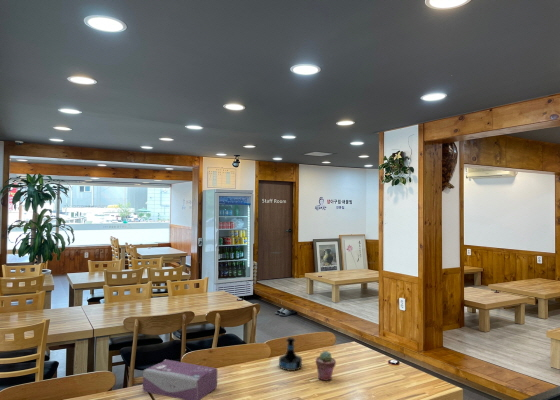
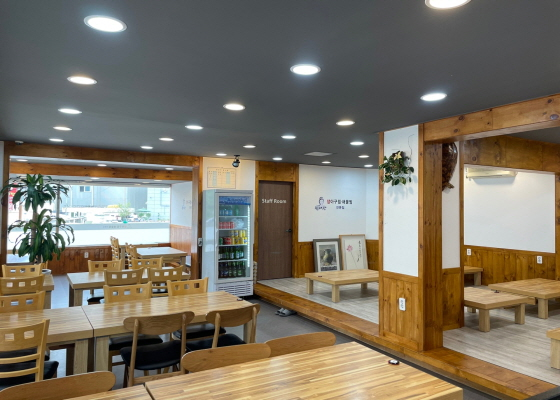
- tissue box [142,359,218,400]
- potted succulent [315,350,337,382]
- tequila bottle [278,336,303,372]
